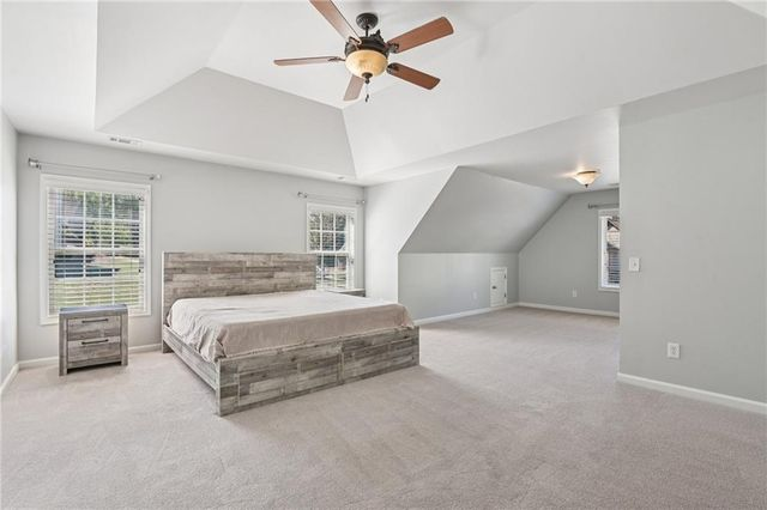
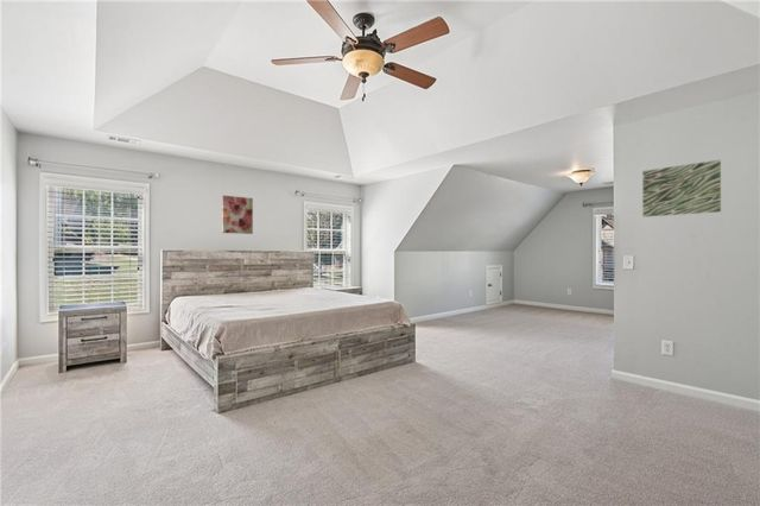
+ wall art [641,159,722,217]
+ wall art [221,195,254,235]
